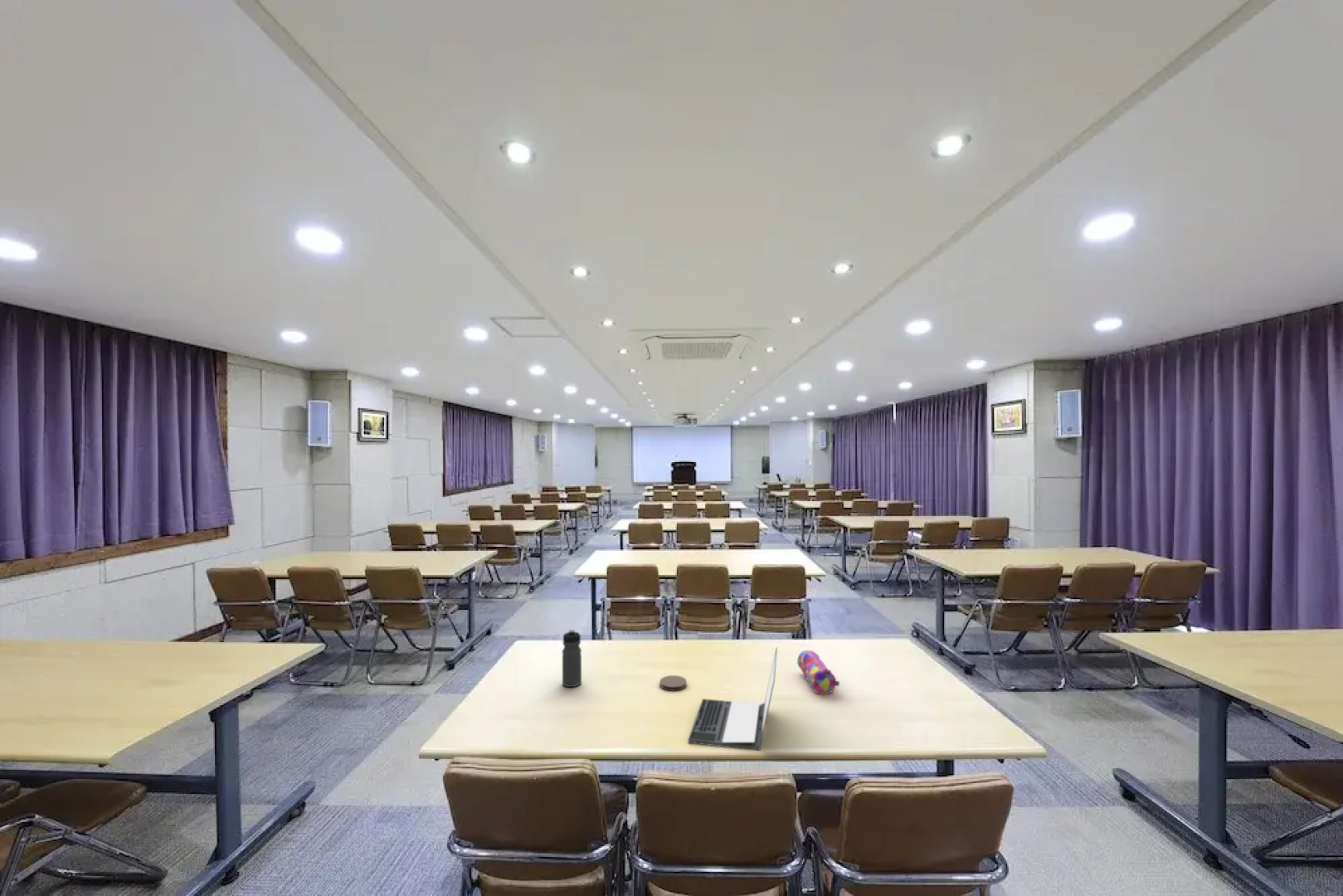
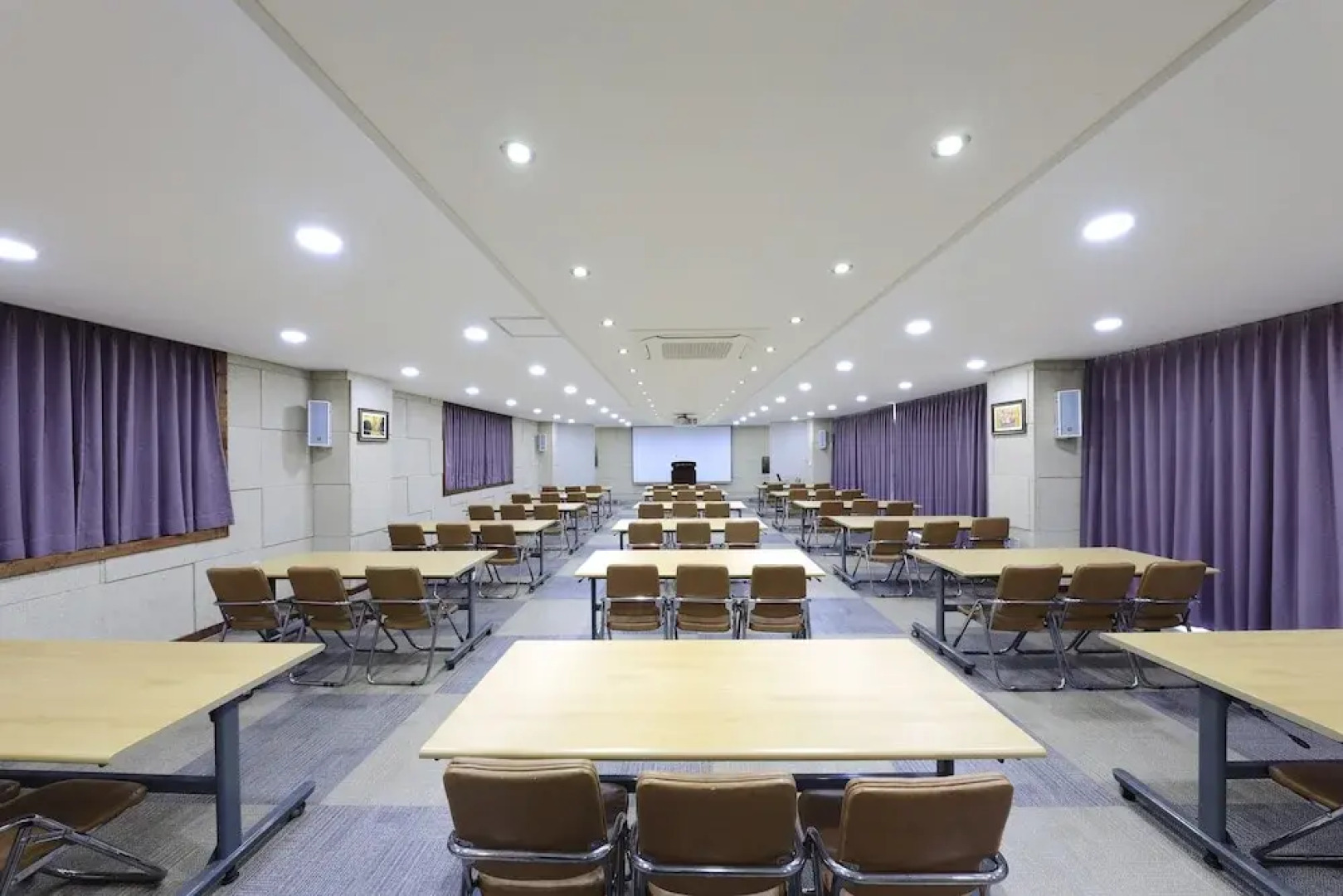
- coaster [659,674,688,692]
- pencil case [796,650,840,695]
- water bottle [562,629,582,688]
- laptop [688,646,778,751]
